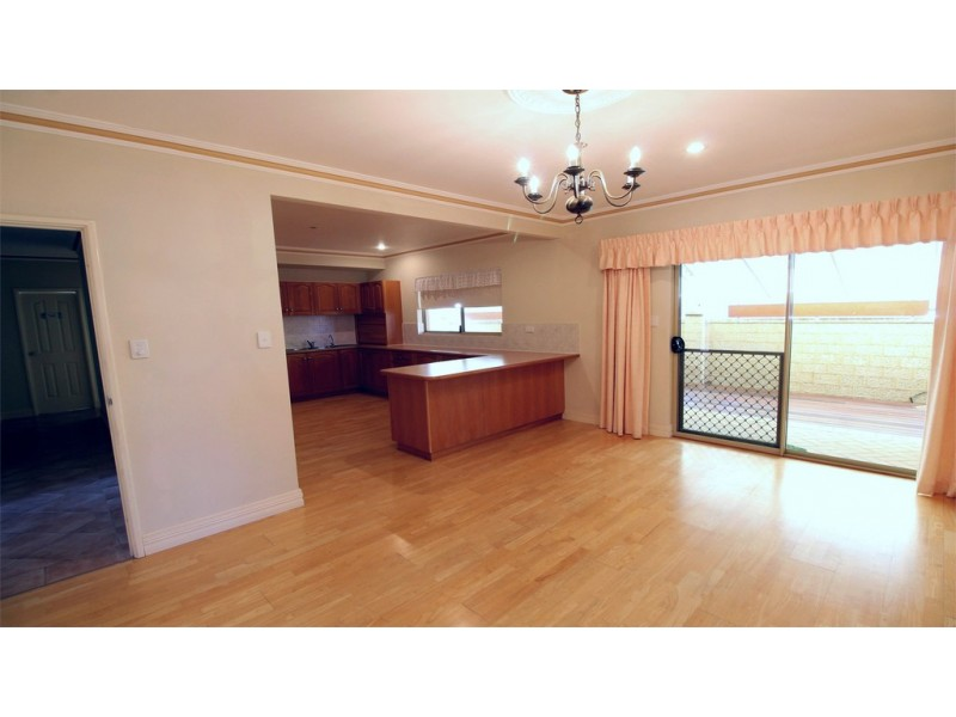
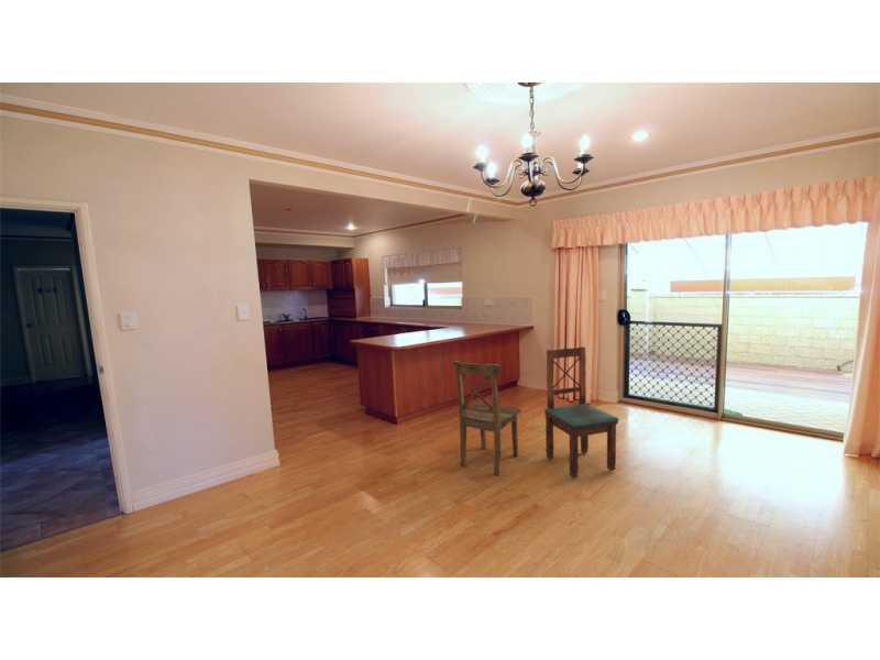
+ dining chair [543,345,620,480]
+ dining chair [452,360,522,476]
